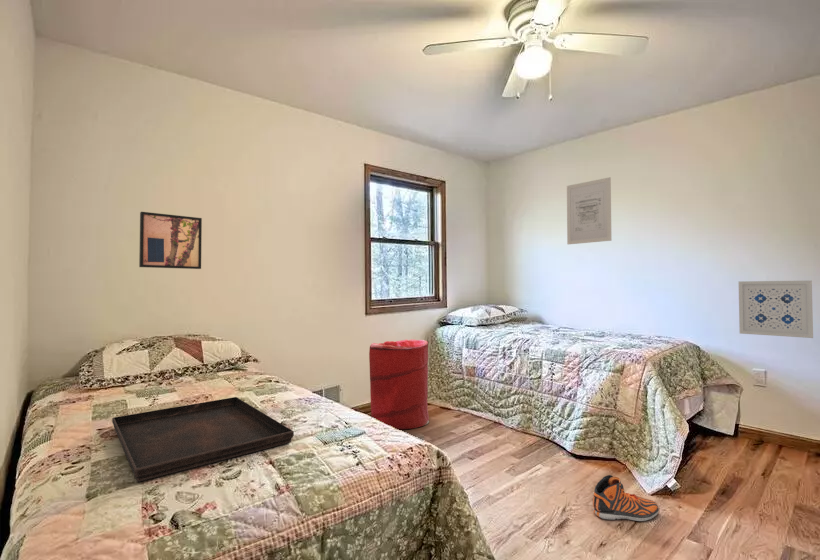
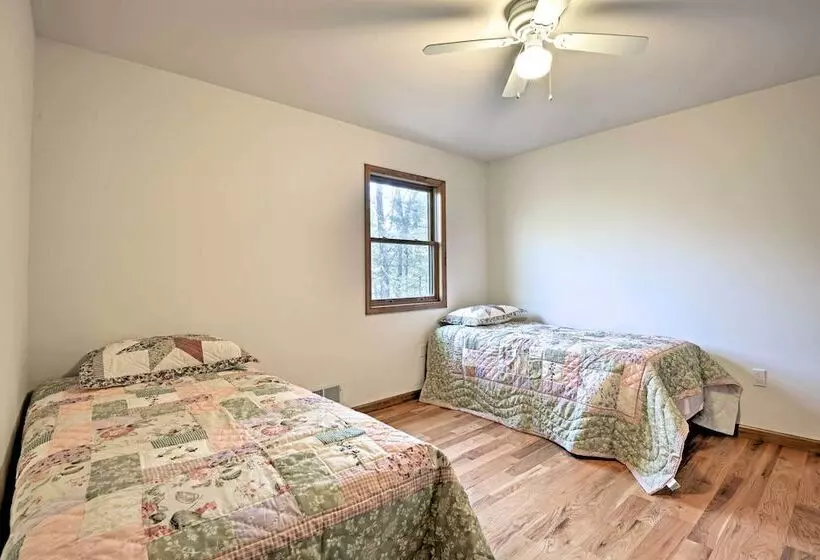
- wall art [738,280,814,339]
- sneaker [592,474,660,522]
- wall art [138,211,203,270]
- wall art [566,176,612,245]
- laundry hamper [368,338,430,430]
- serving tray [111,396,295,483]
